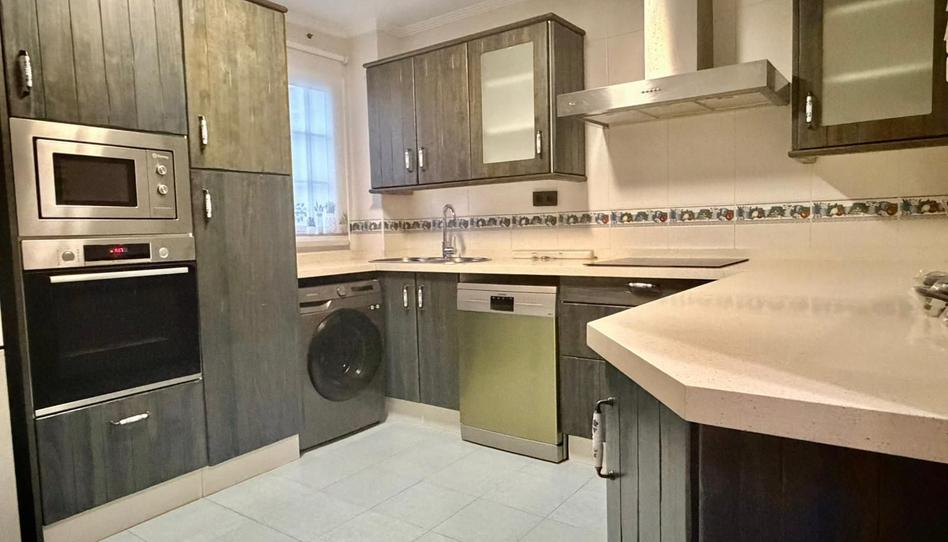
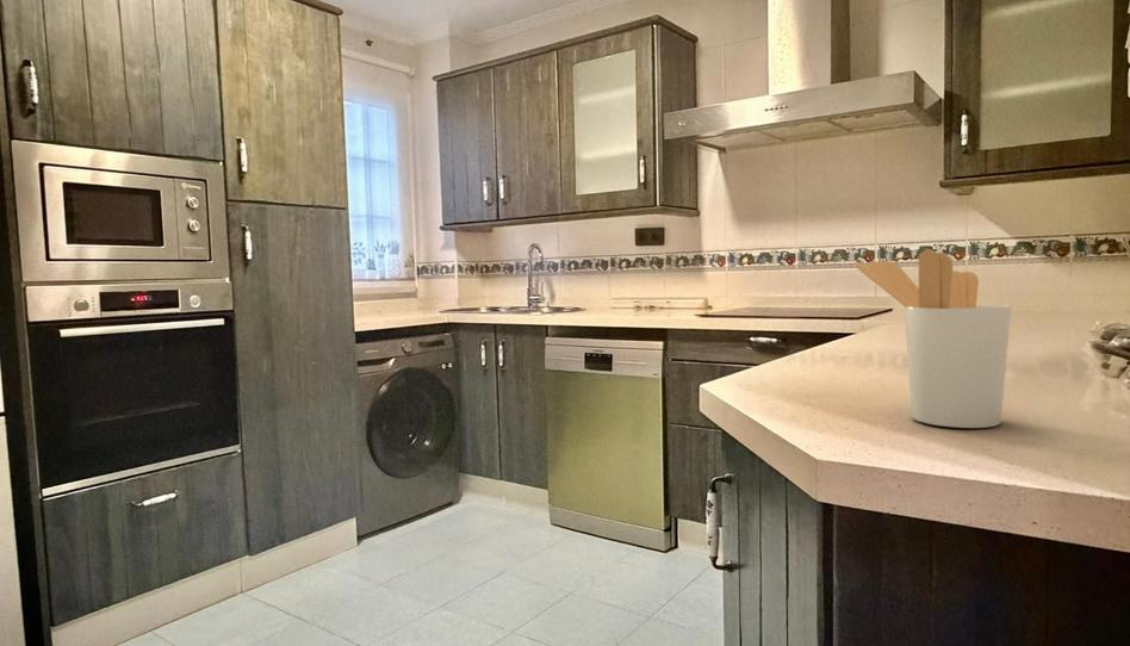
+ utensil holder [853,248,1012,429]
